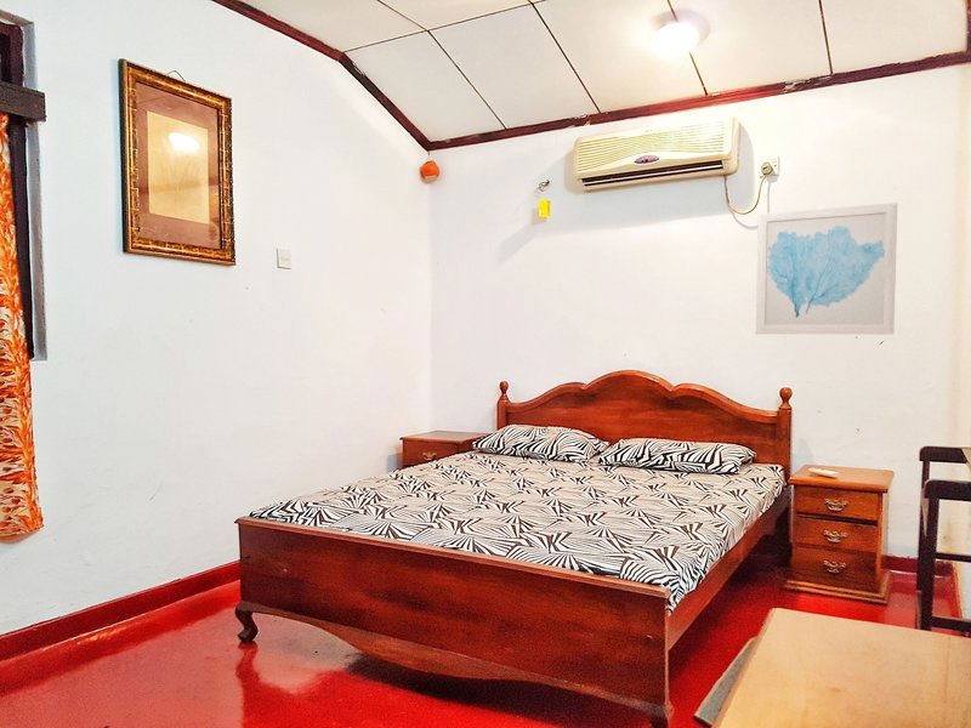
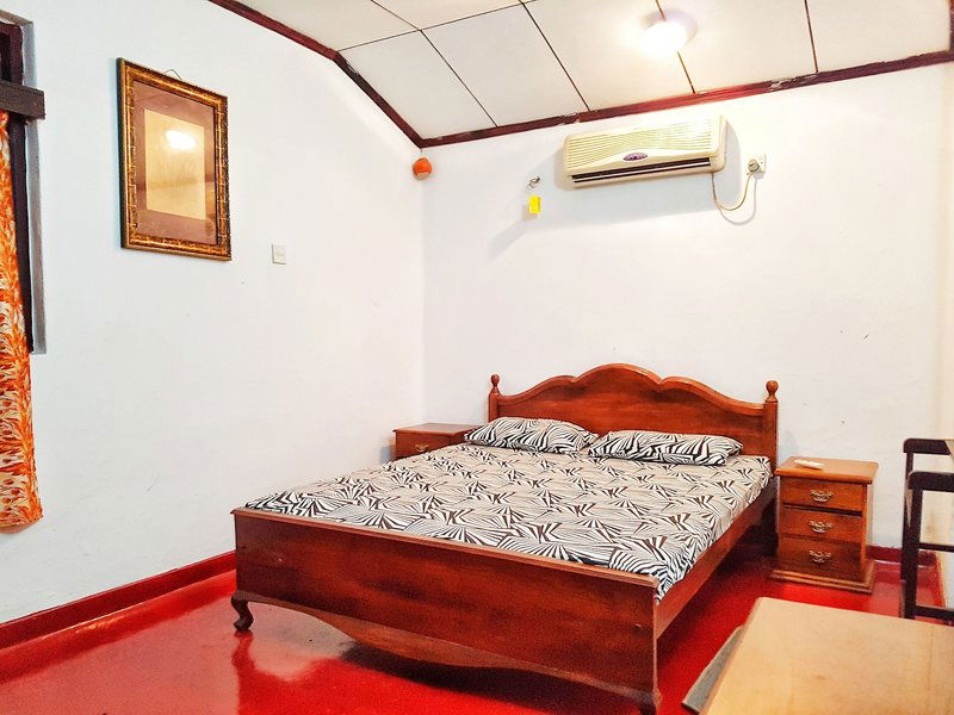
- wall art [755,201,898,336]
